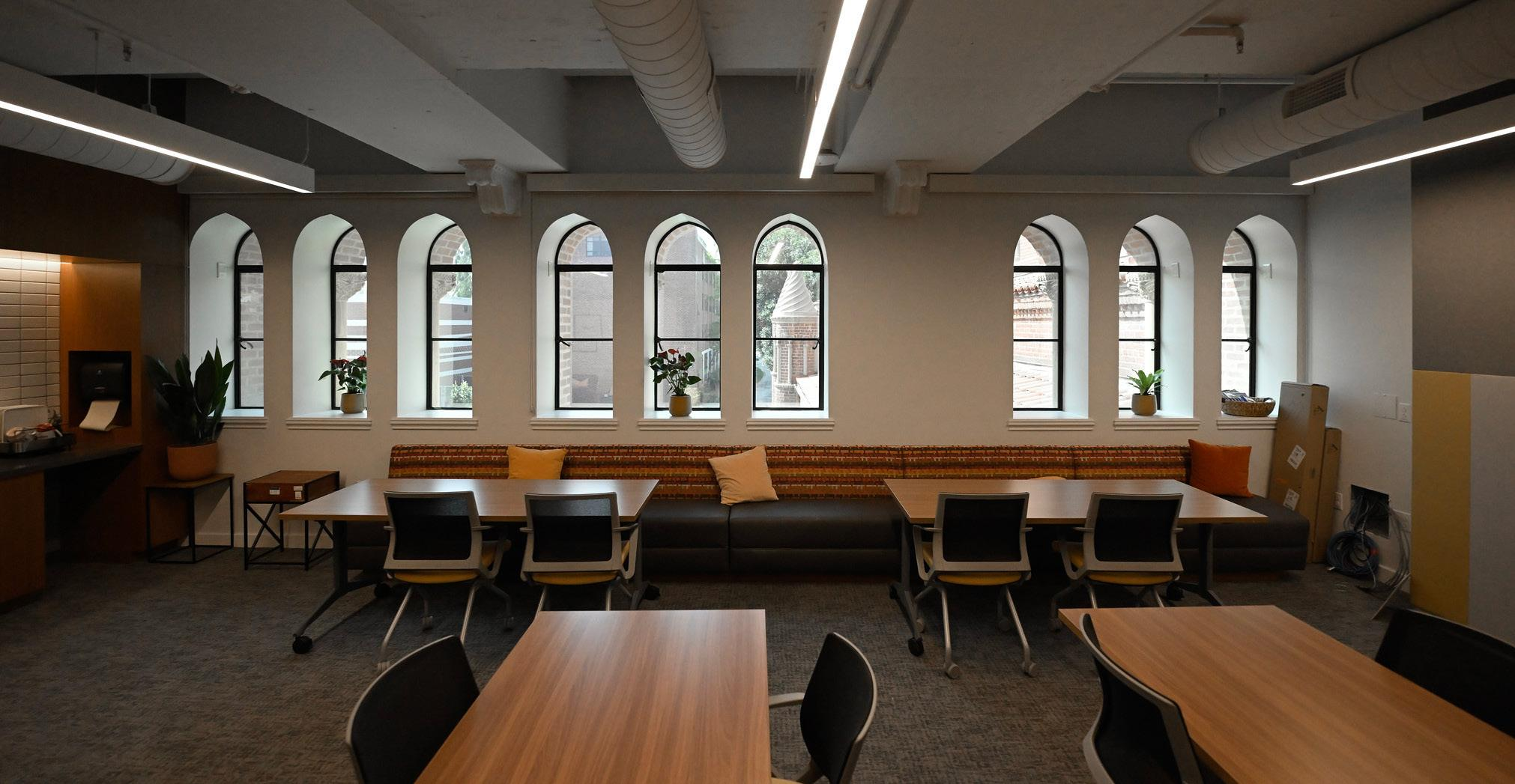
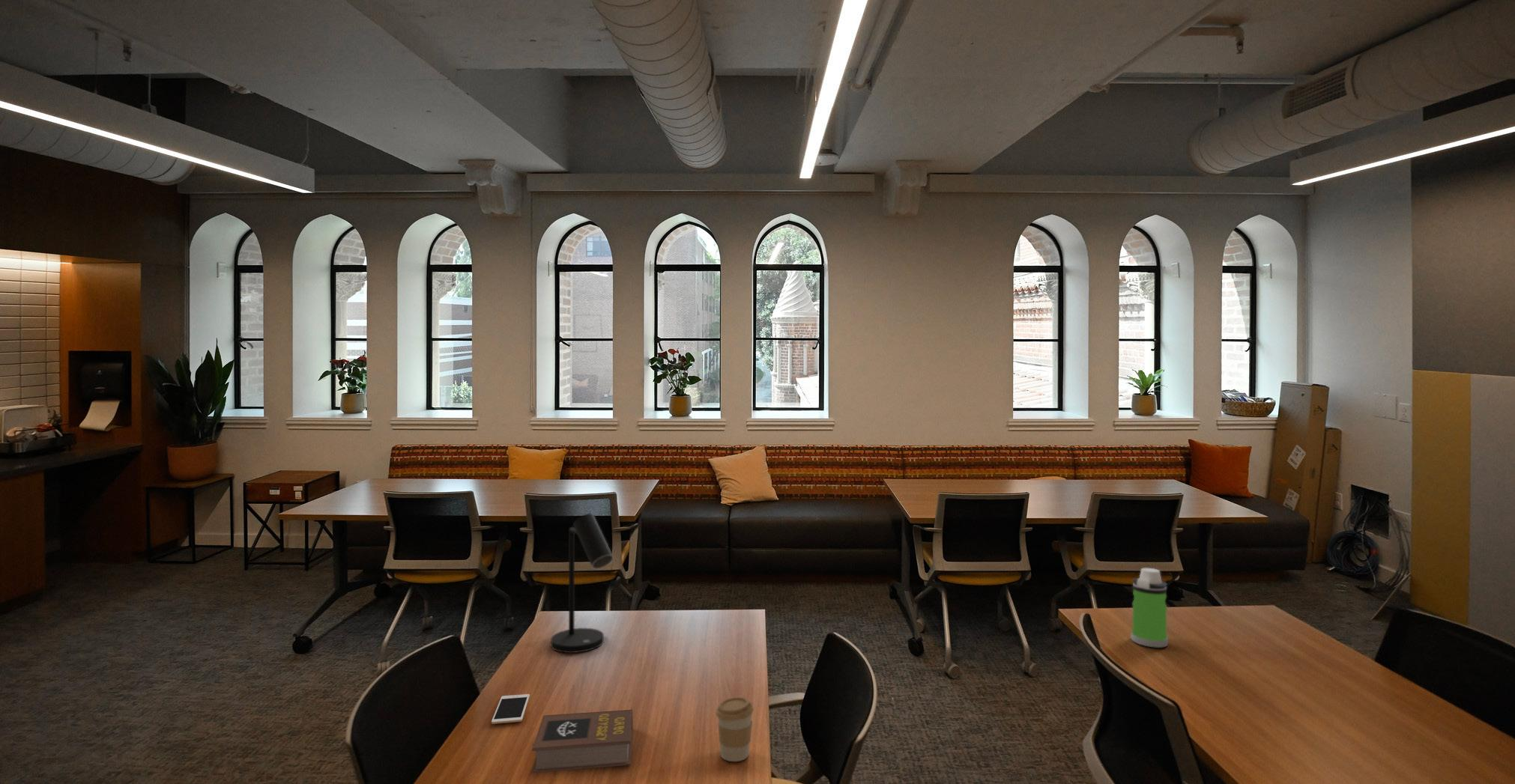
+ cell phone [491,693,530,725]
+ water bottle [1130,568,1169,648]
+ book [531,709,633,774]
+ desk lamp [550,513,614,654]
+ coffee cup [716,696,755,762]
